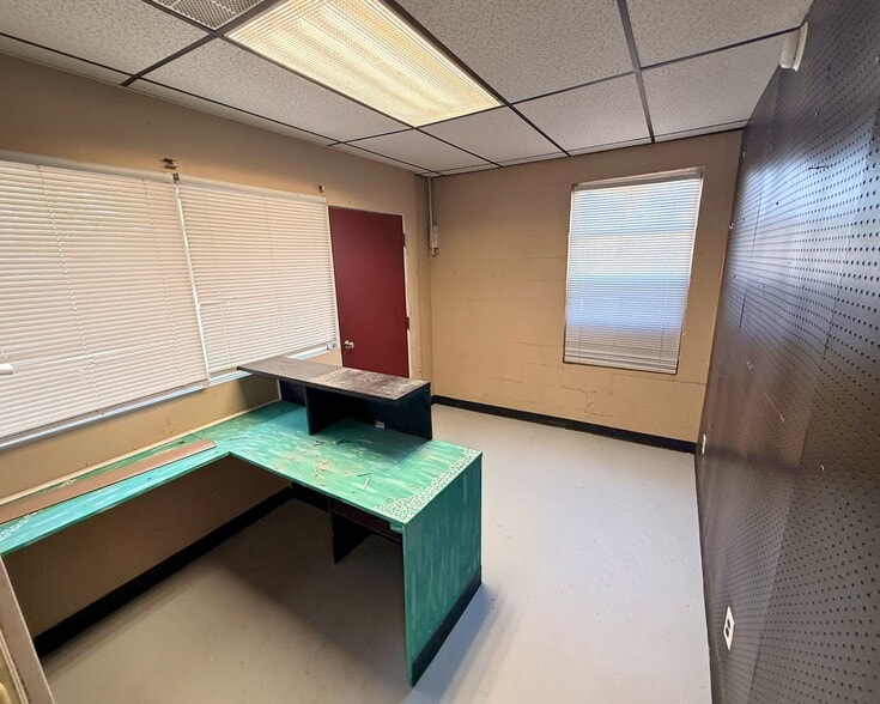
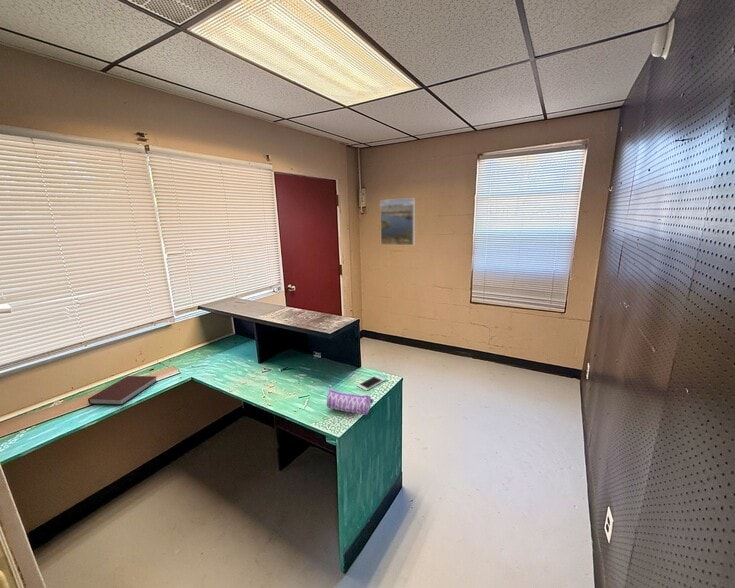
+ cell phone [356,374,386,392]
+ pencil case [326,388,374,416]
+ notebook [87,375,158,406]
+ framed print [379,197,416,246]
